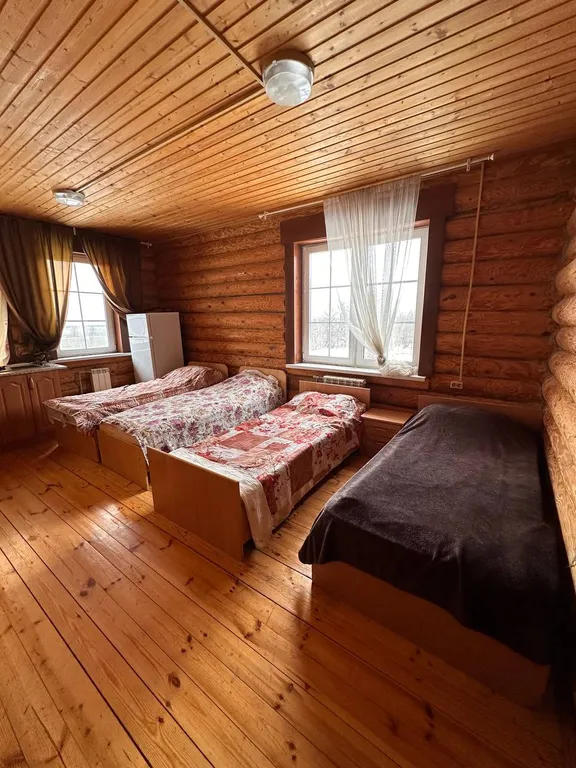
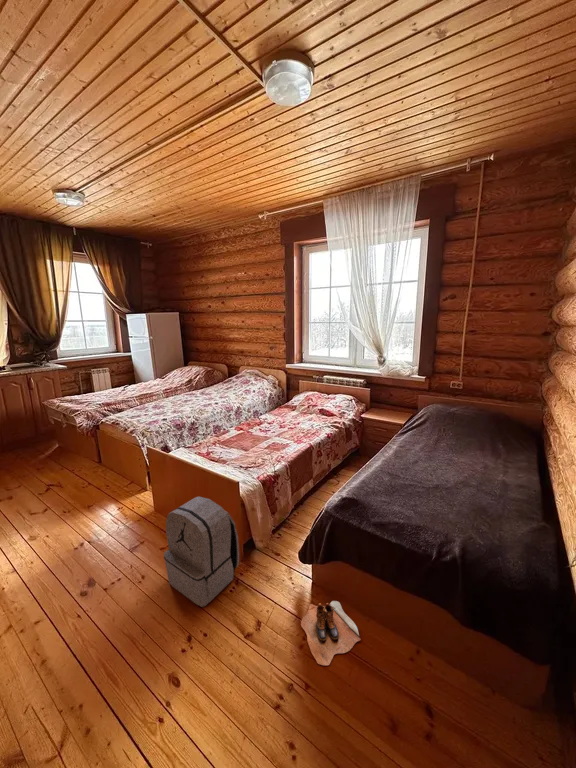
+ boots [300,600,361,666]
+ backpack [163,495,240,608]
